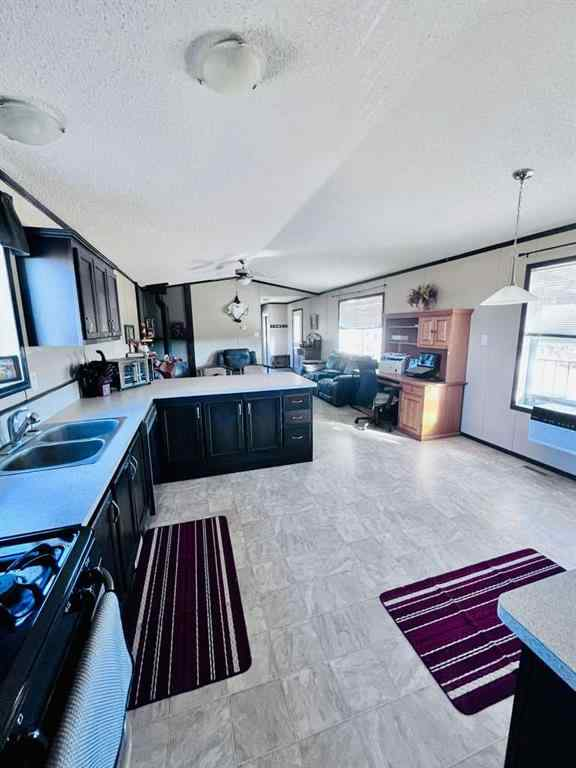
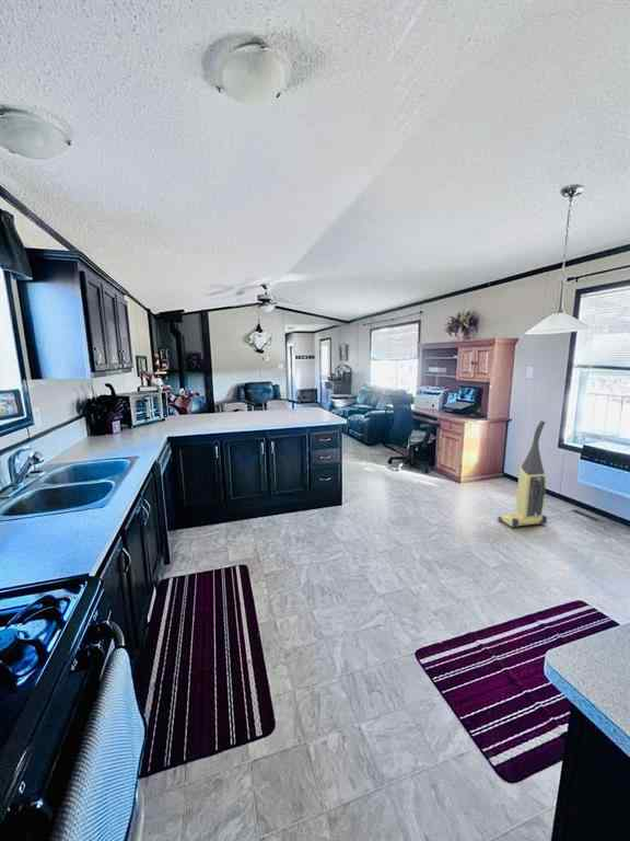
+ vacuum cleaner [497,419,548,529]
